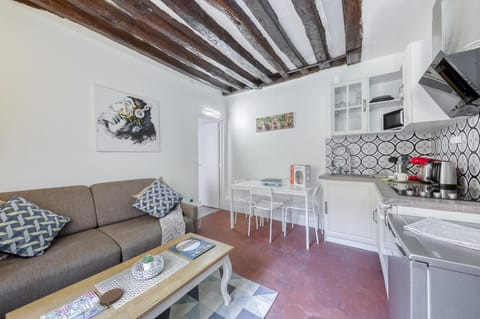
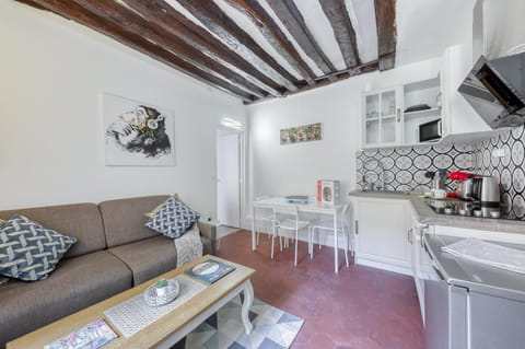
- coaster [98,287,124,307]
